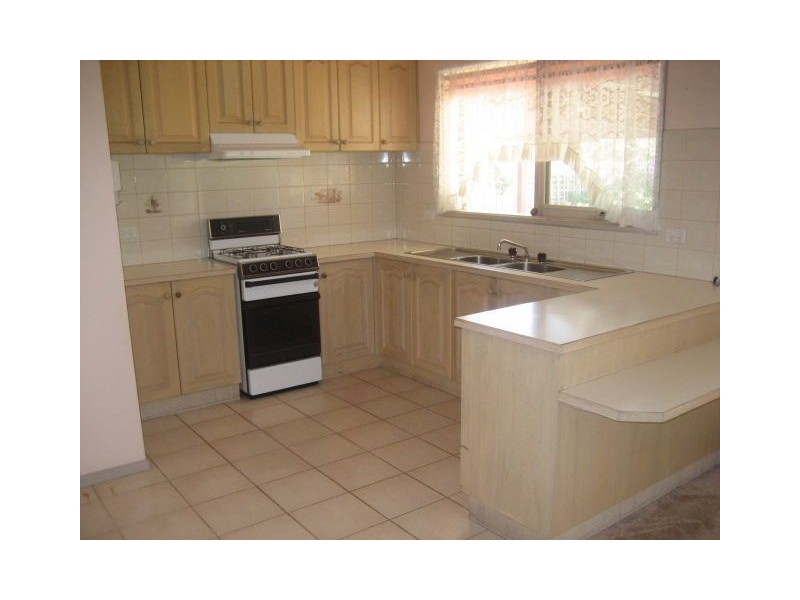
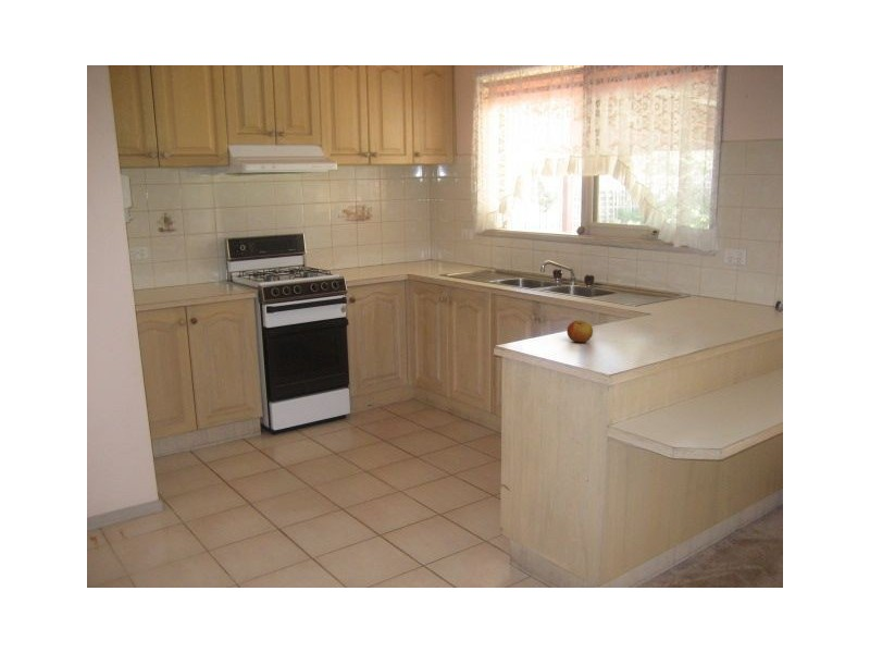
+ apple [566,320,594,343]
